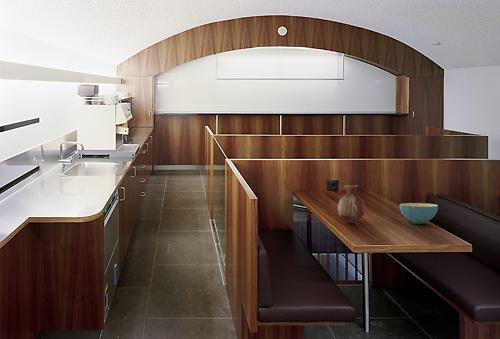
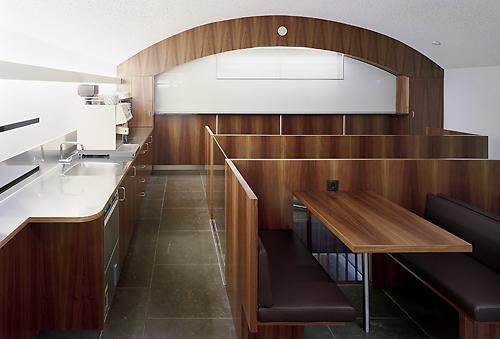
- vase [337,184,366,224]
- cereal bowl [399,202,439,225]
